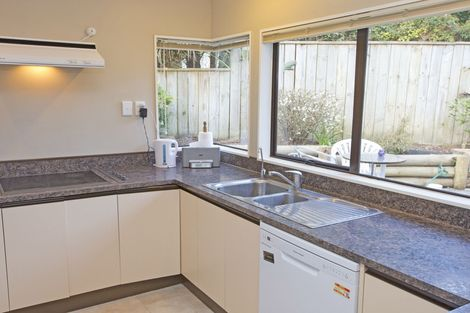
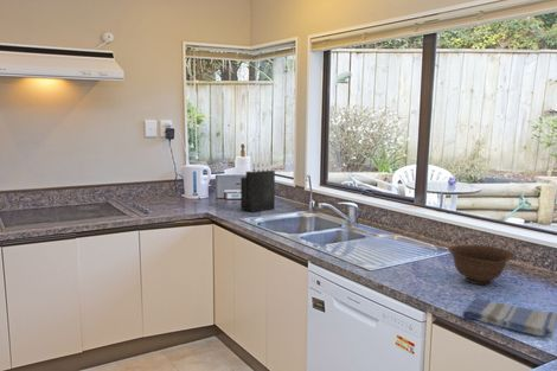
+ knife block [239,151,276,213]
+ bowl [447,244,516,286]
+ dish towel [461,298,557,338]
